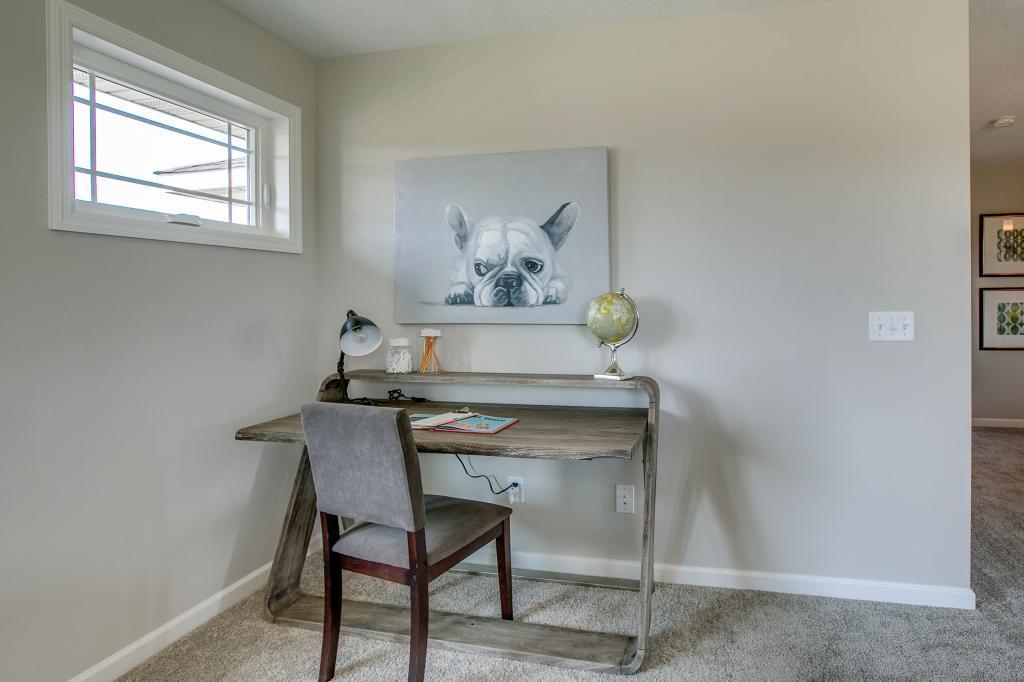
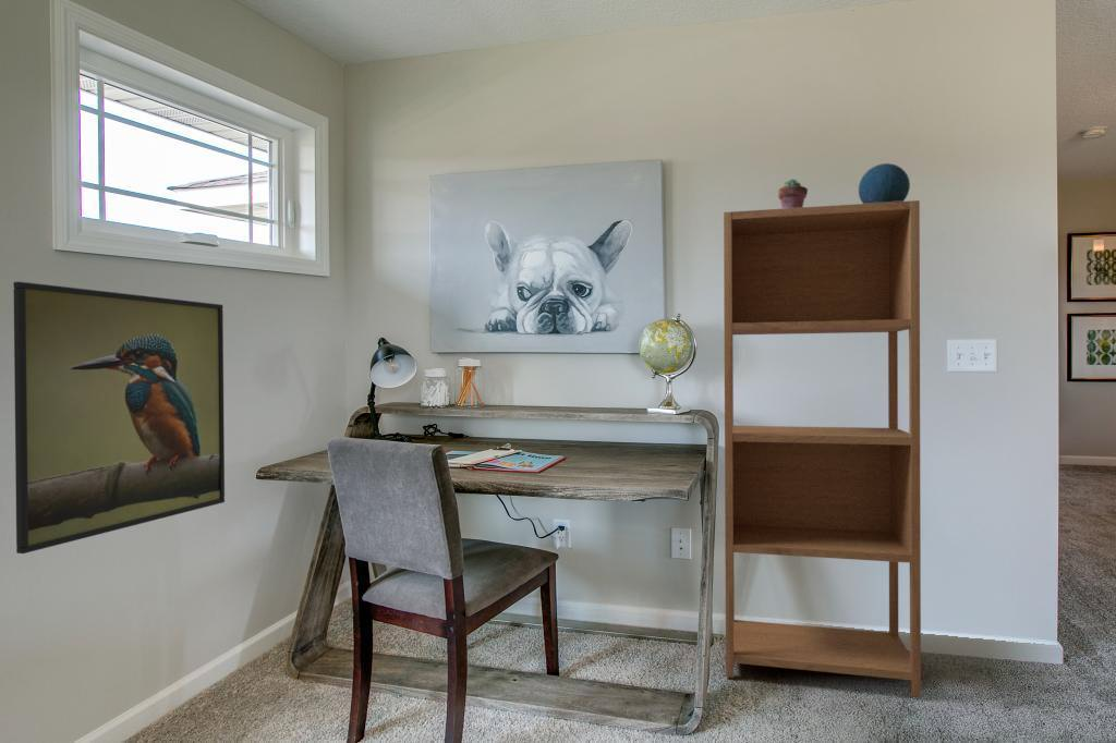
+ bookcase [723,199,922,698]
+ decorative orb [858,162,911,204]
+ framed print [12,281,226,555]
+ potted succulent [777,178,809,209]
